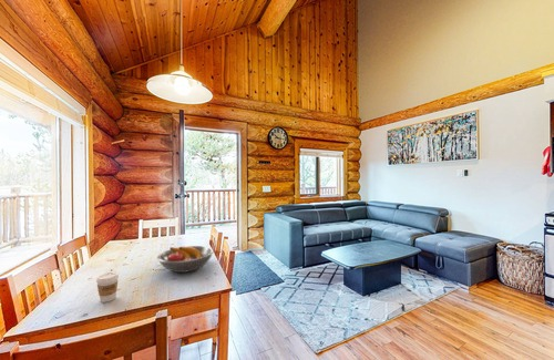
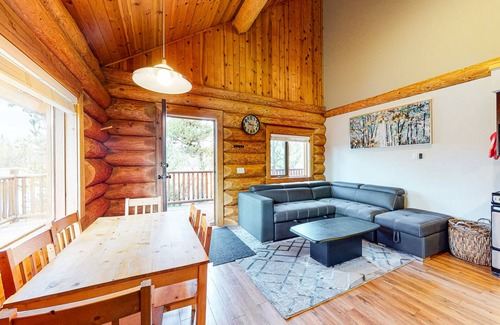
- fruit bowl [156,245,215,274]
- coffee cup [95,271,120,304]
